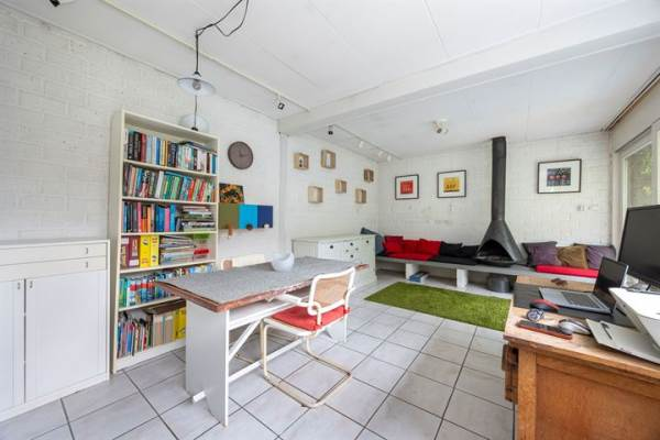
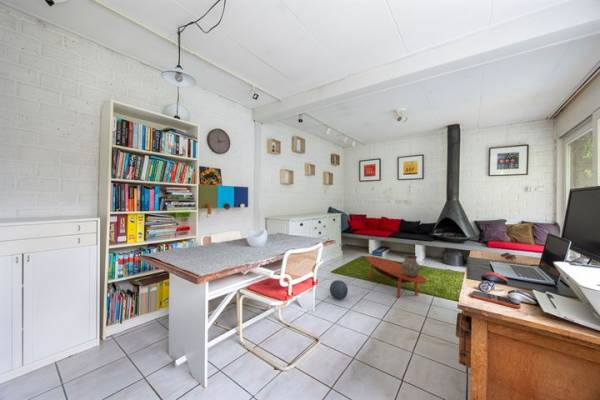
+ ceramic pot [401,254,421,278]
+ coffee table [366,255,428,298]
+ ball [329,279,349,300]
